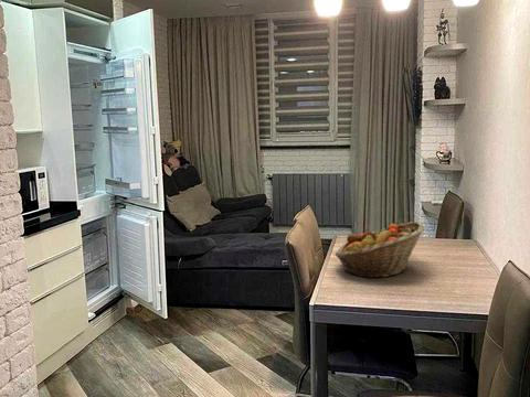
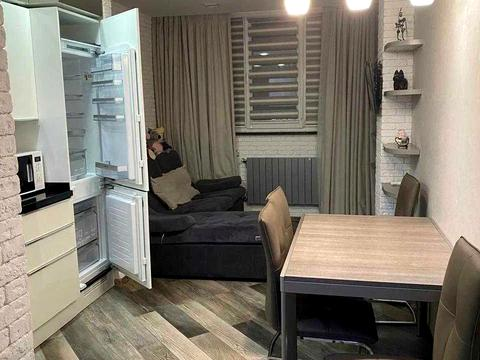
- fruit basket [333,221,425,279]
